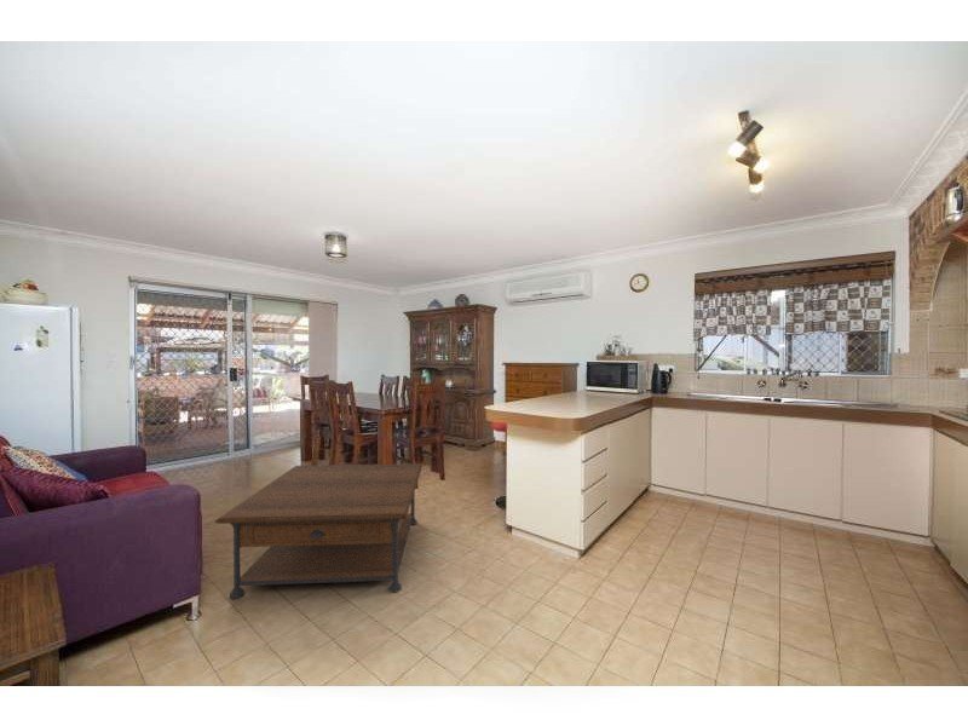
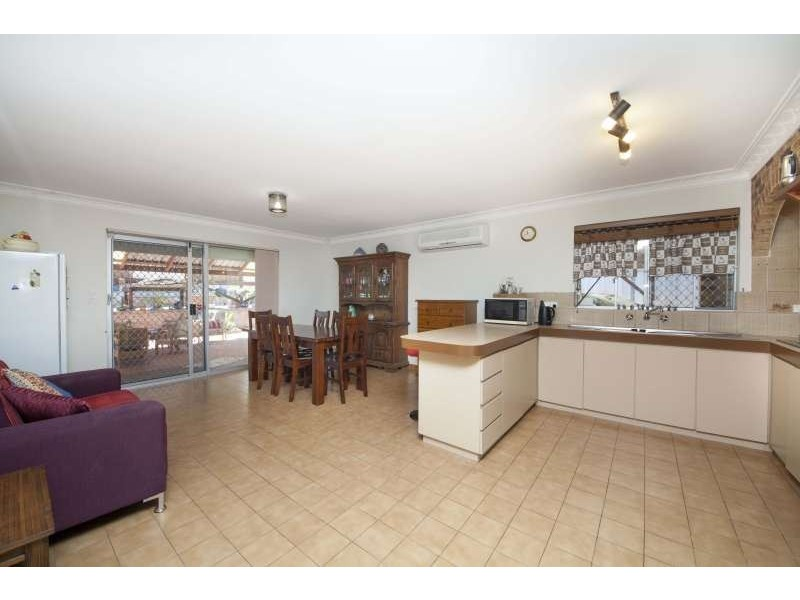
- coffee table [214,462,424,600]
